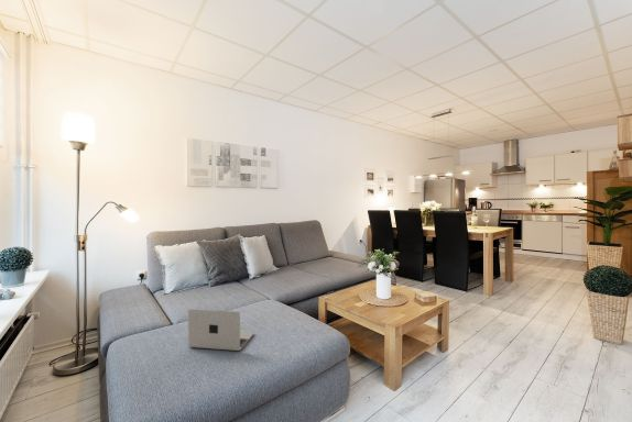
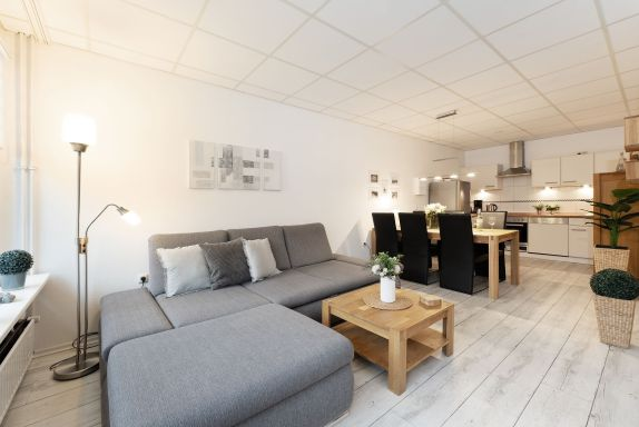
- laptop [187,308,254,352]
